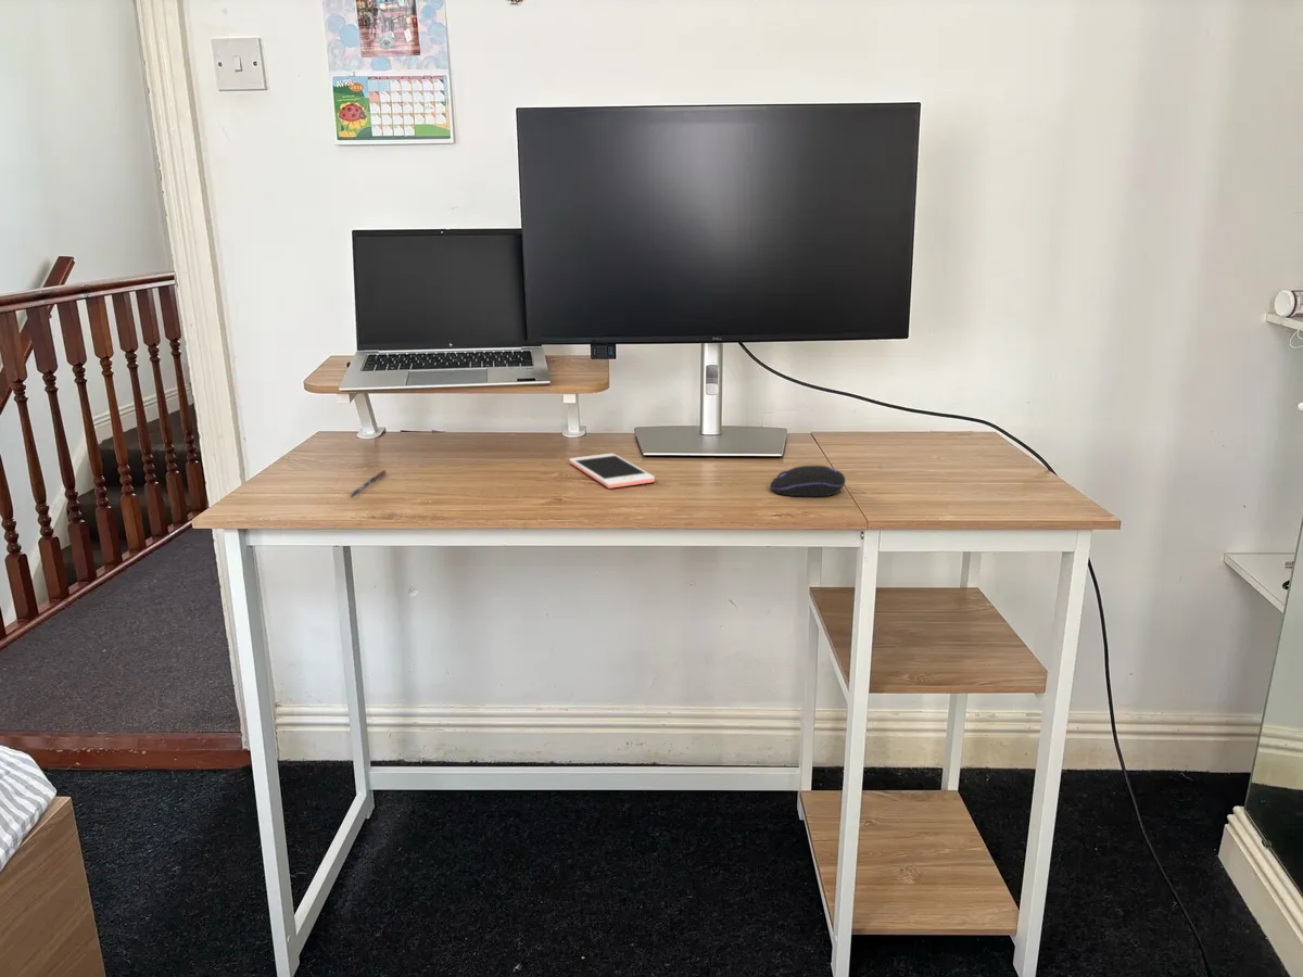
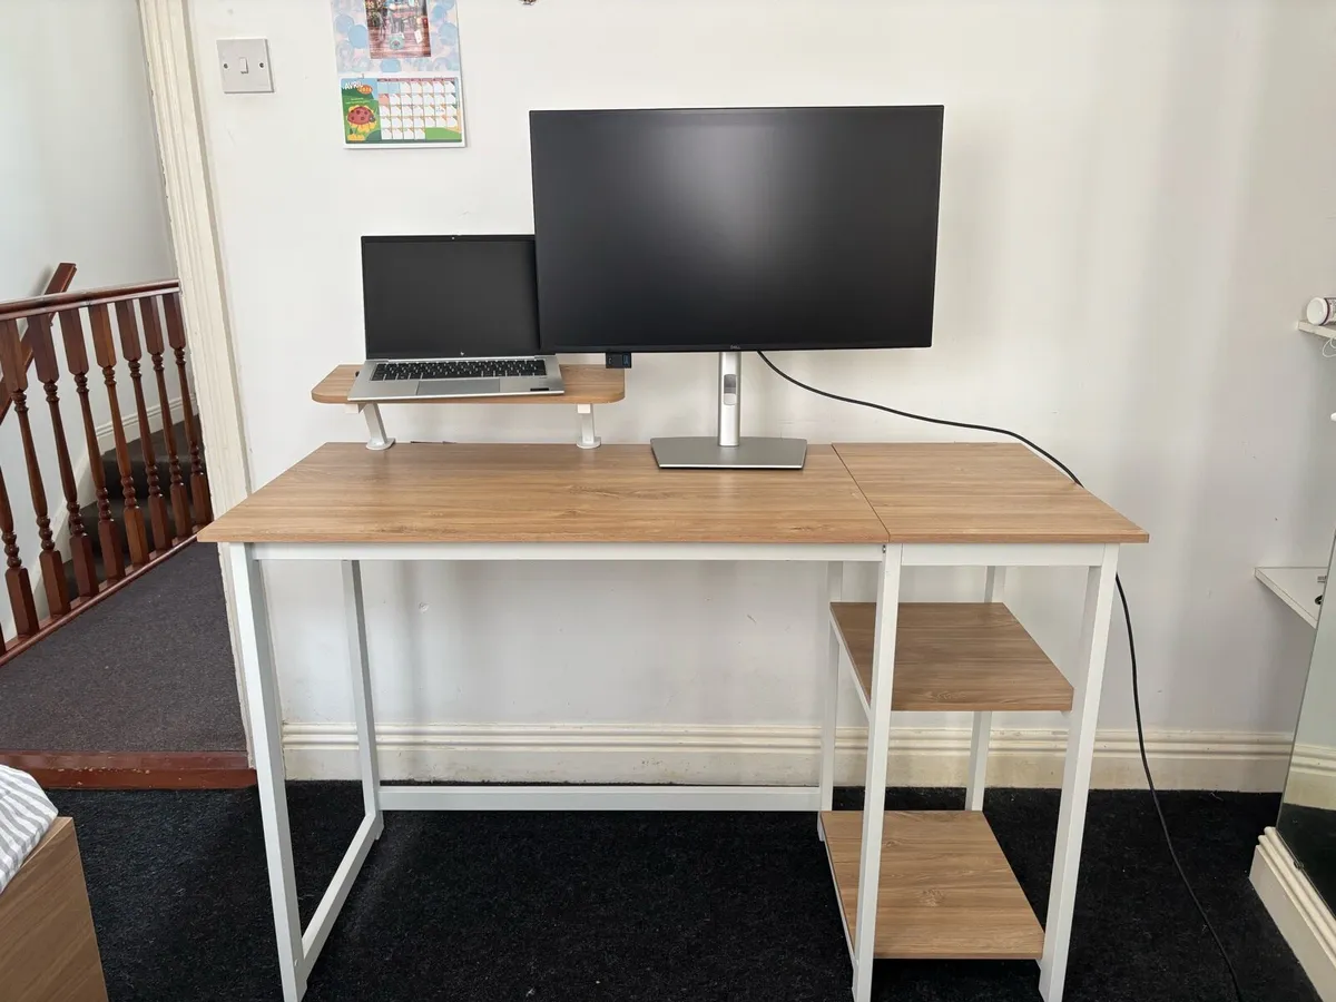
- cell phone [569,453,656,490]
- computer mouse [770,465,846,497]
- pen [347,469,388,496]
